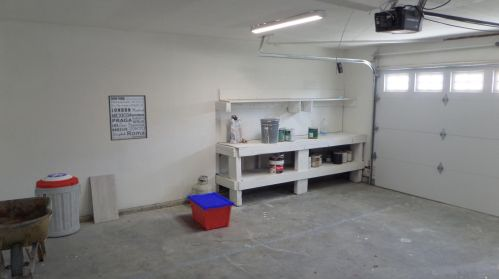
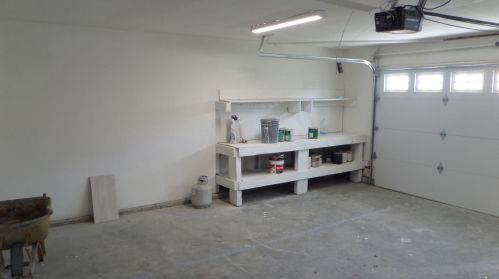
- storage bin [186,191,235,231]
- trash can [34,172,82,238]
- wall art [107,94,148,142]
